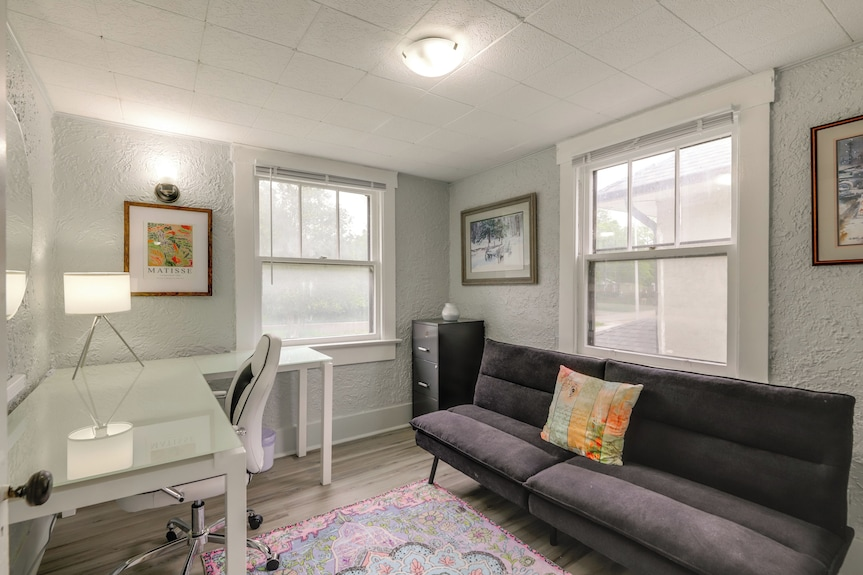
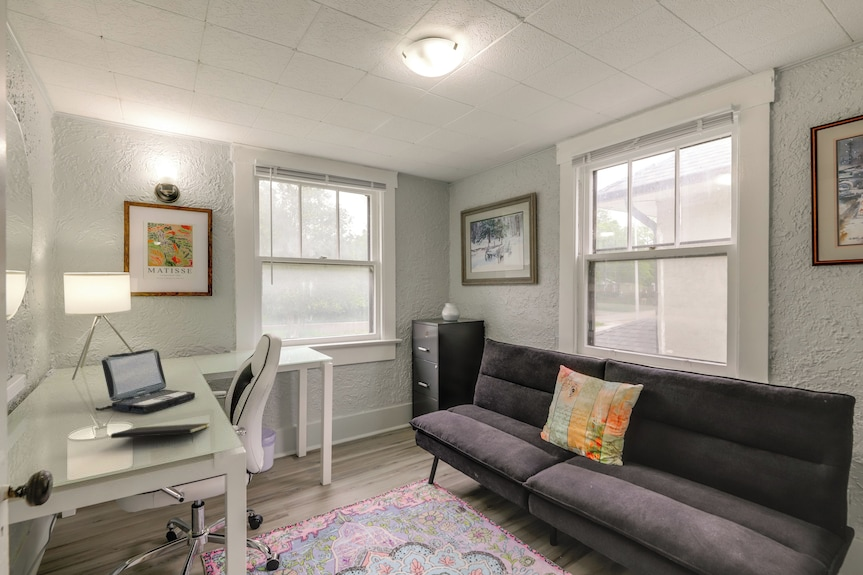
+ notepad [110,422,210,443]
+ laptop [95,348,196,414]
